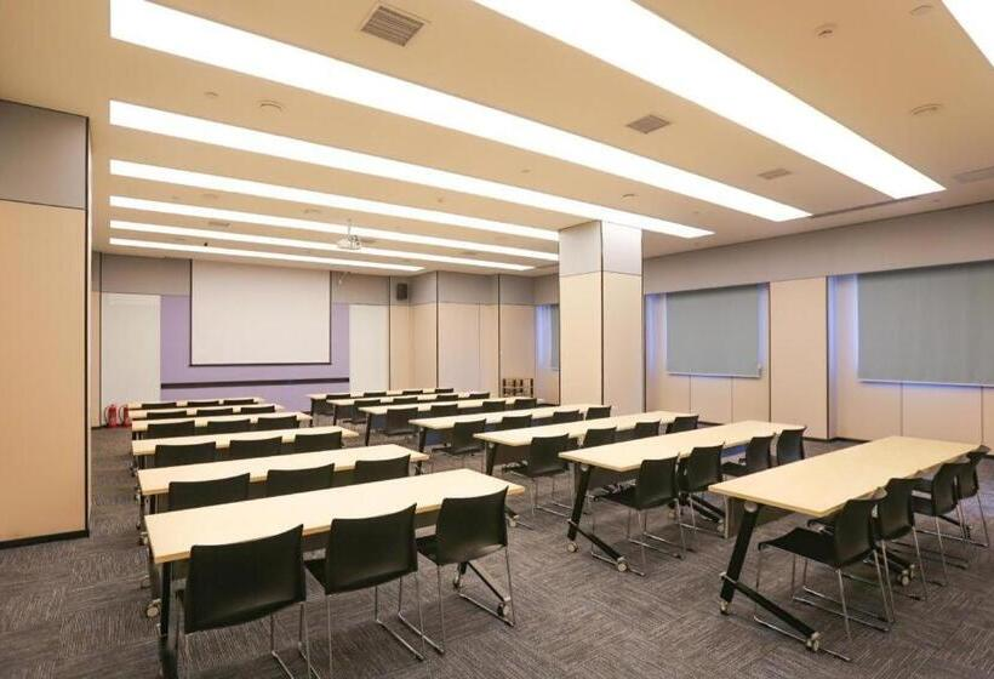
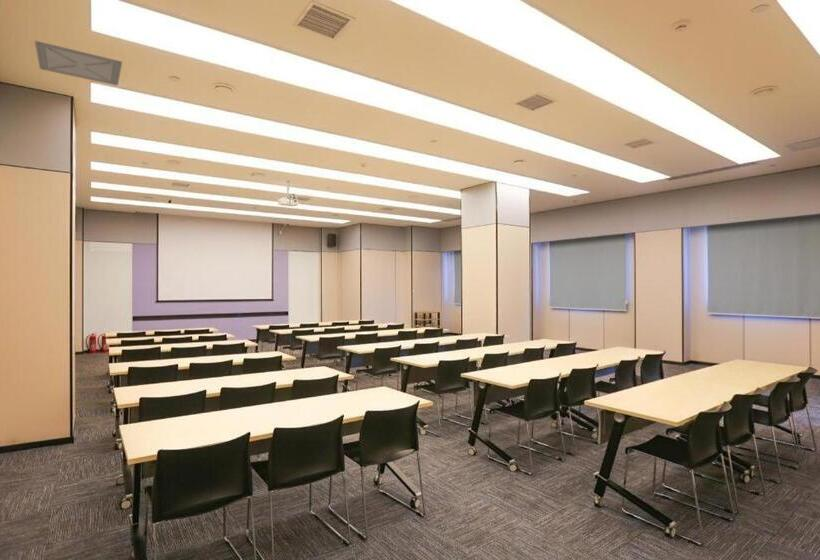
+ ceiling vent [34,40,123,87]
